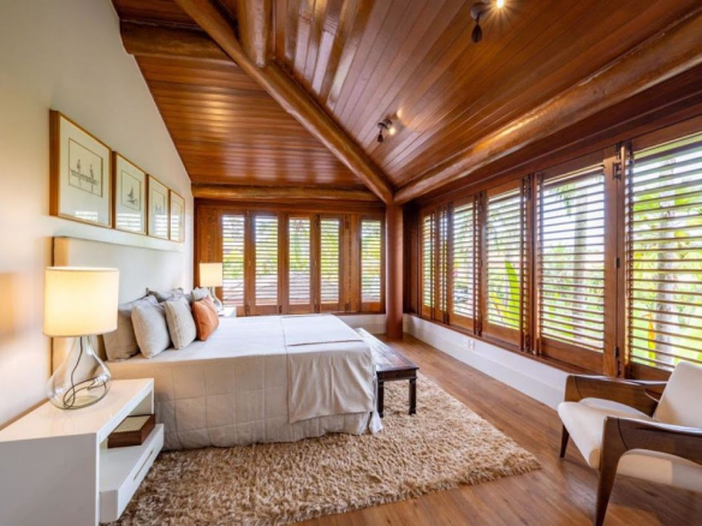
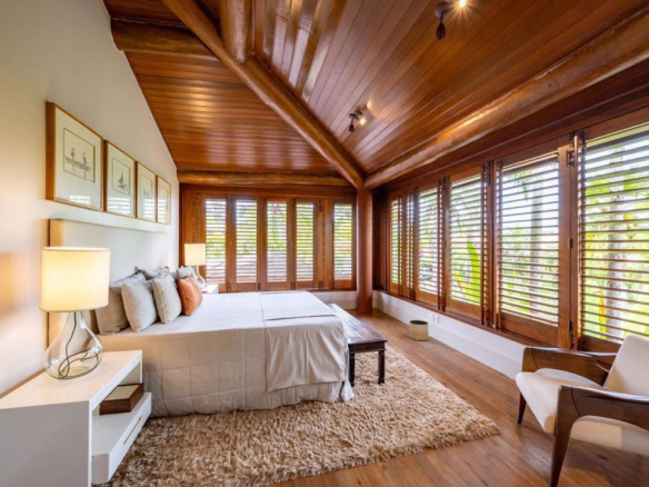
+ planter [408,319,430,341]
